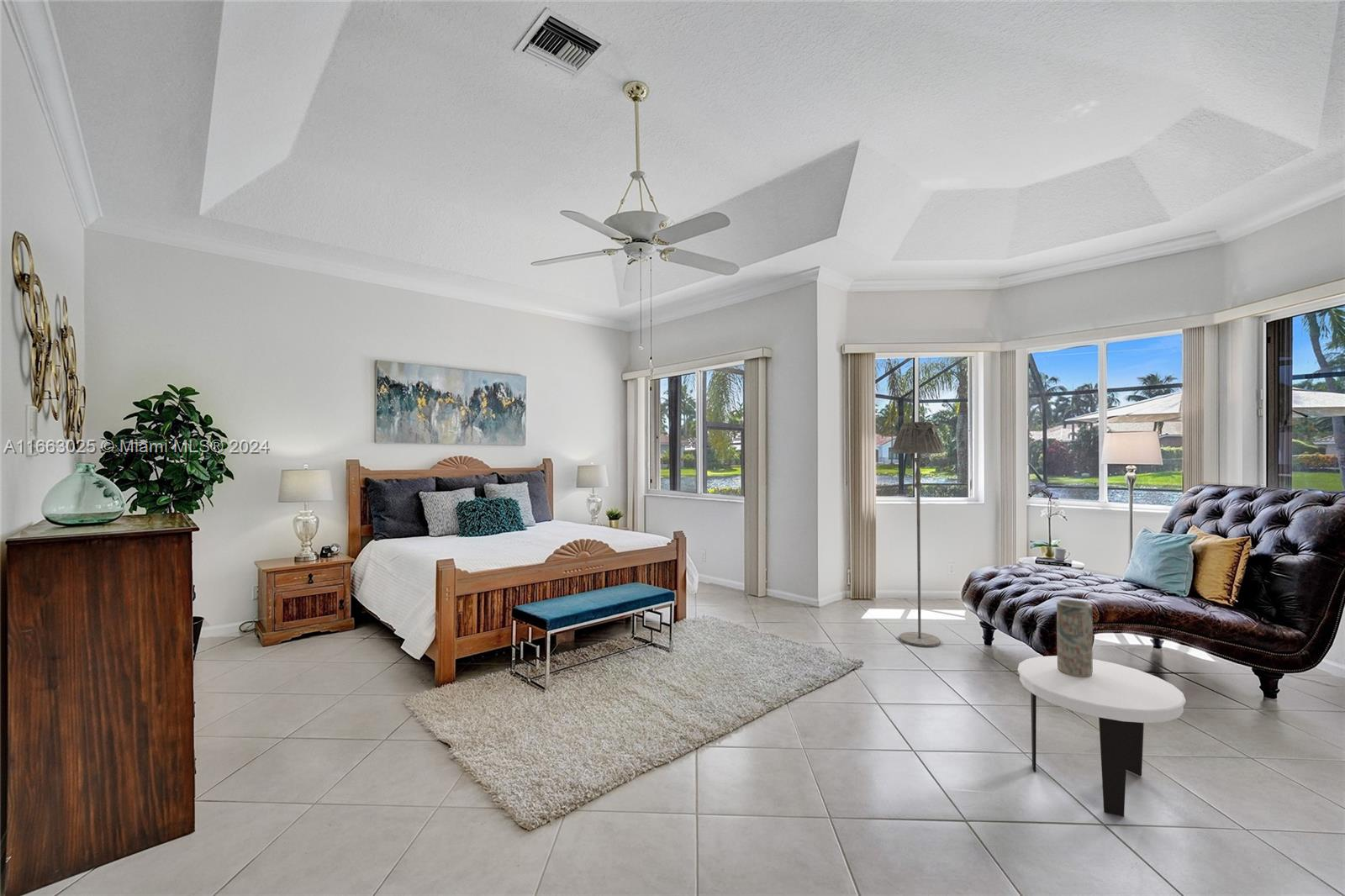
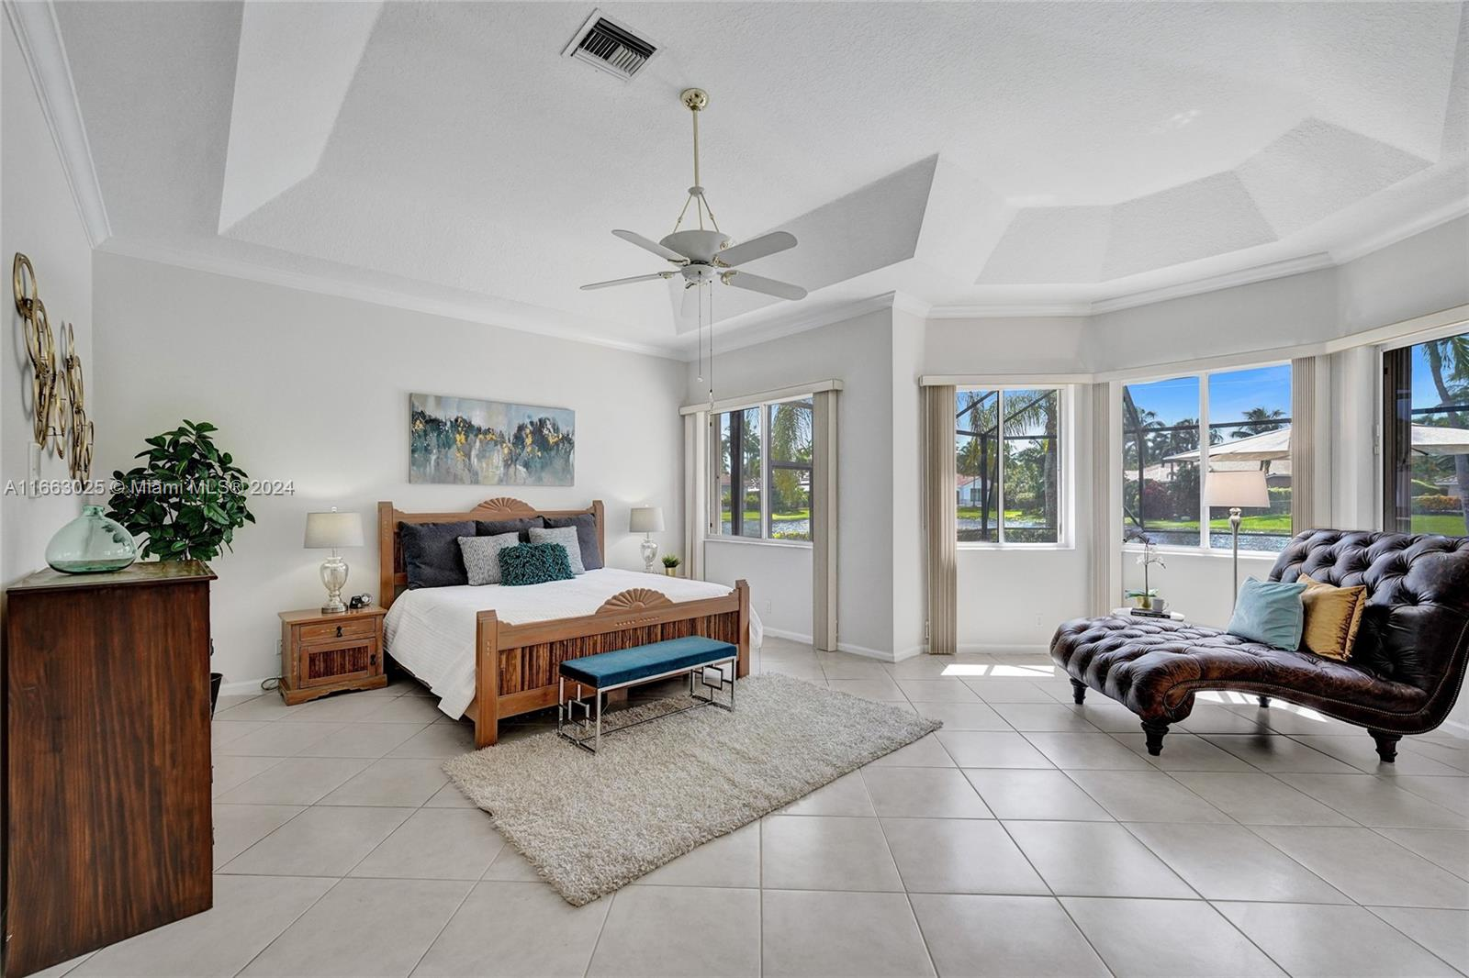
- side table [1017,655,1187,818]
- floor lamp [891,421,946,648]
- vase [1056,598,1094,677]
